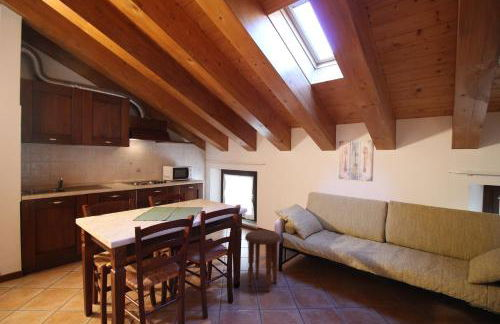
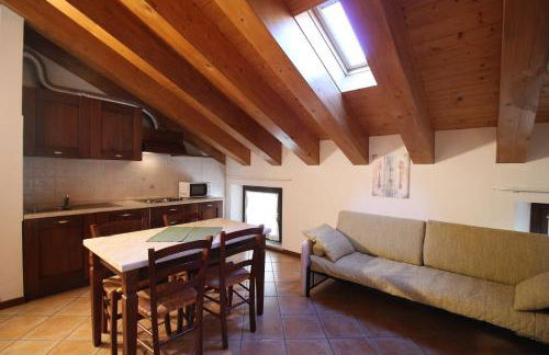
- side table [244,229,282,293]
